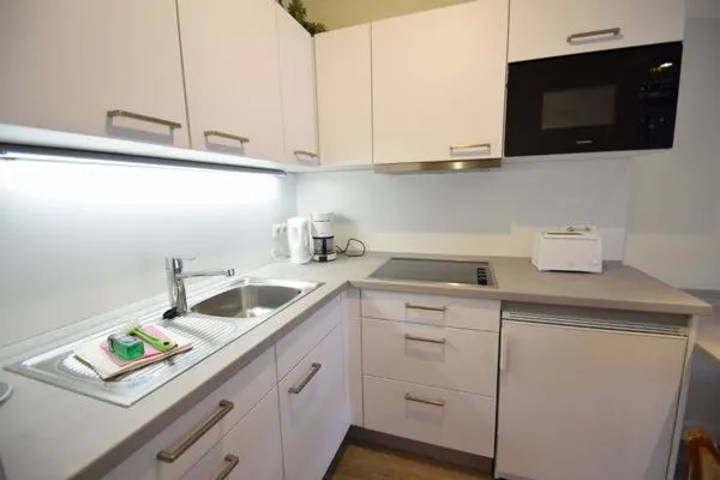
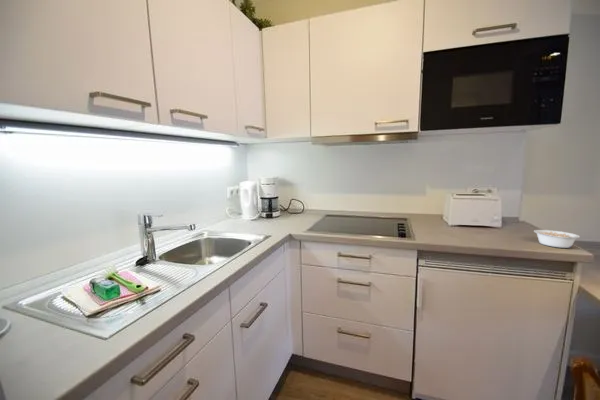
+ legume [533,229,581,249]
